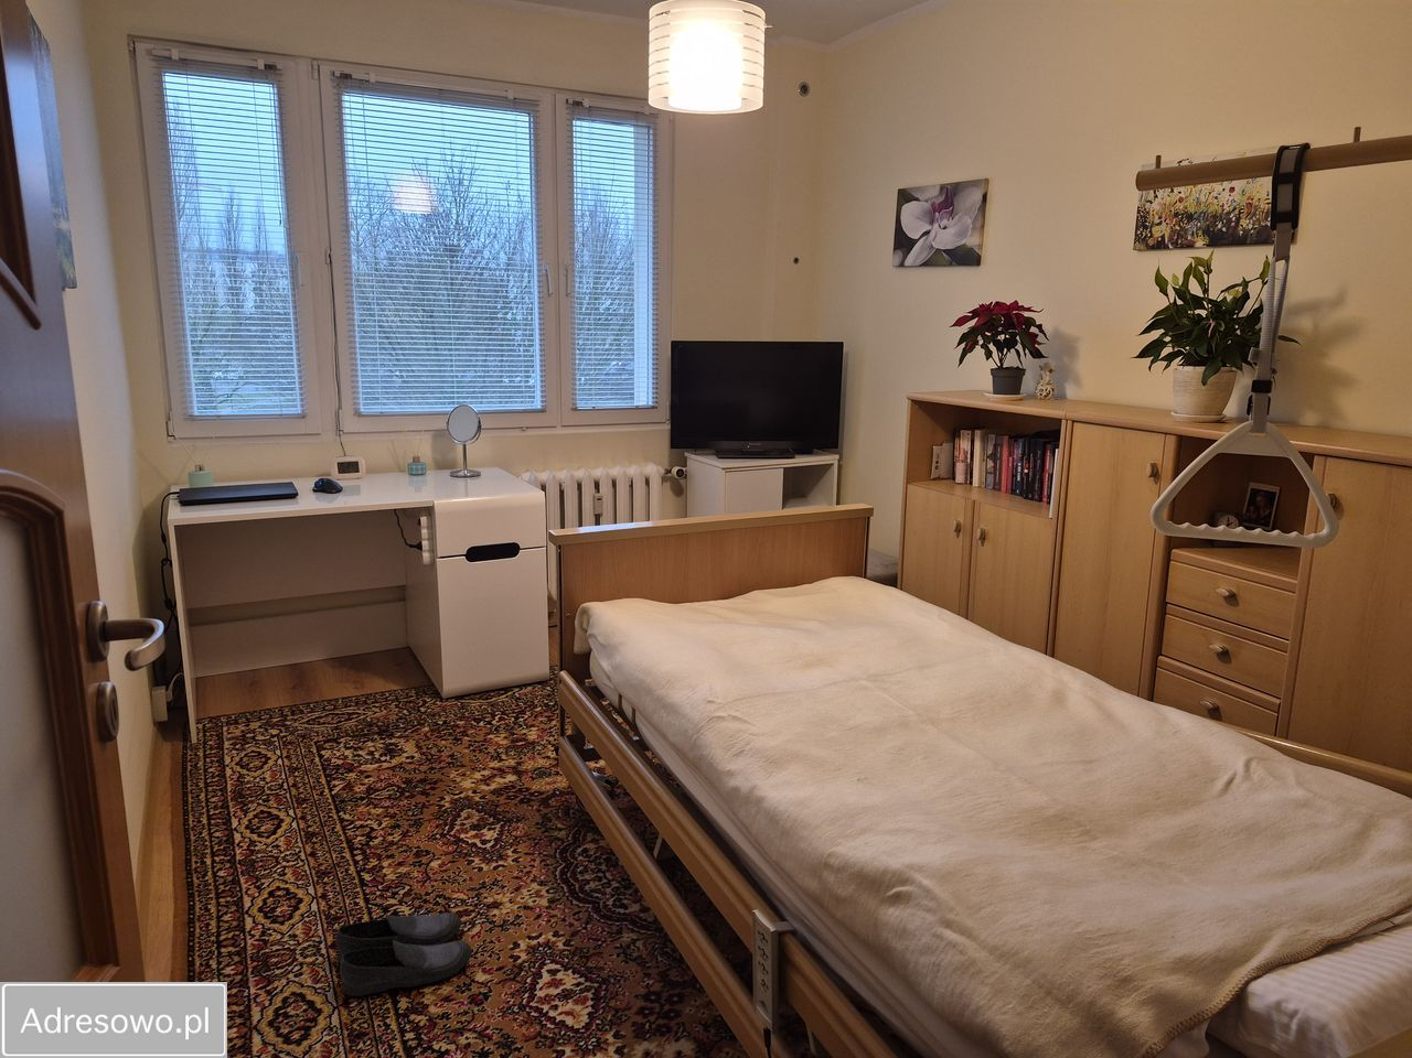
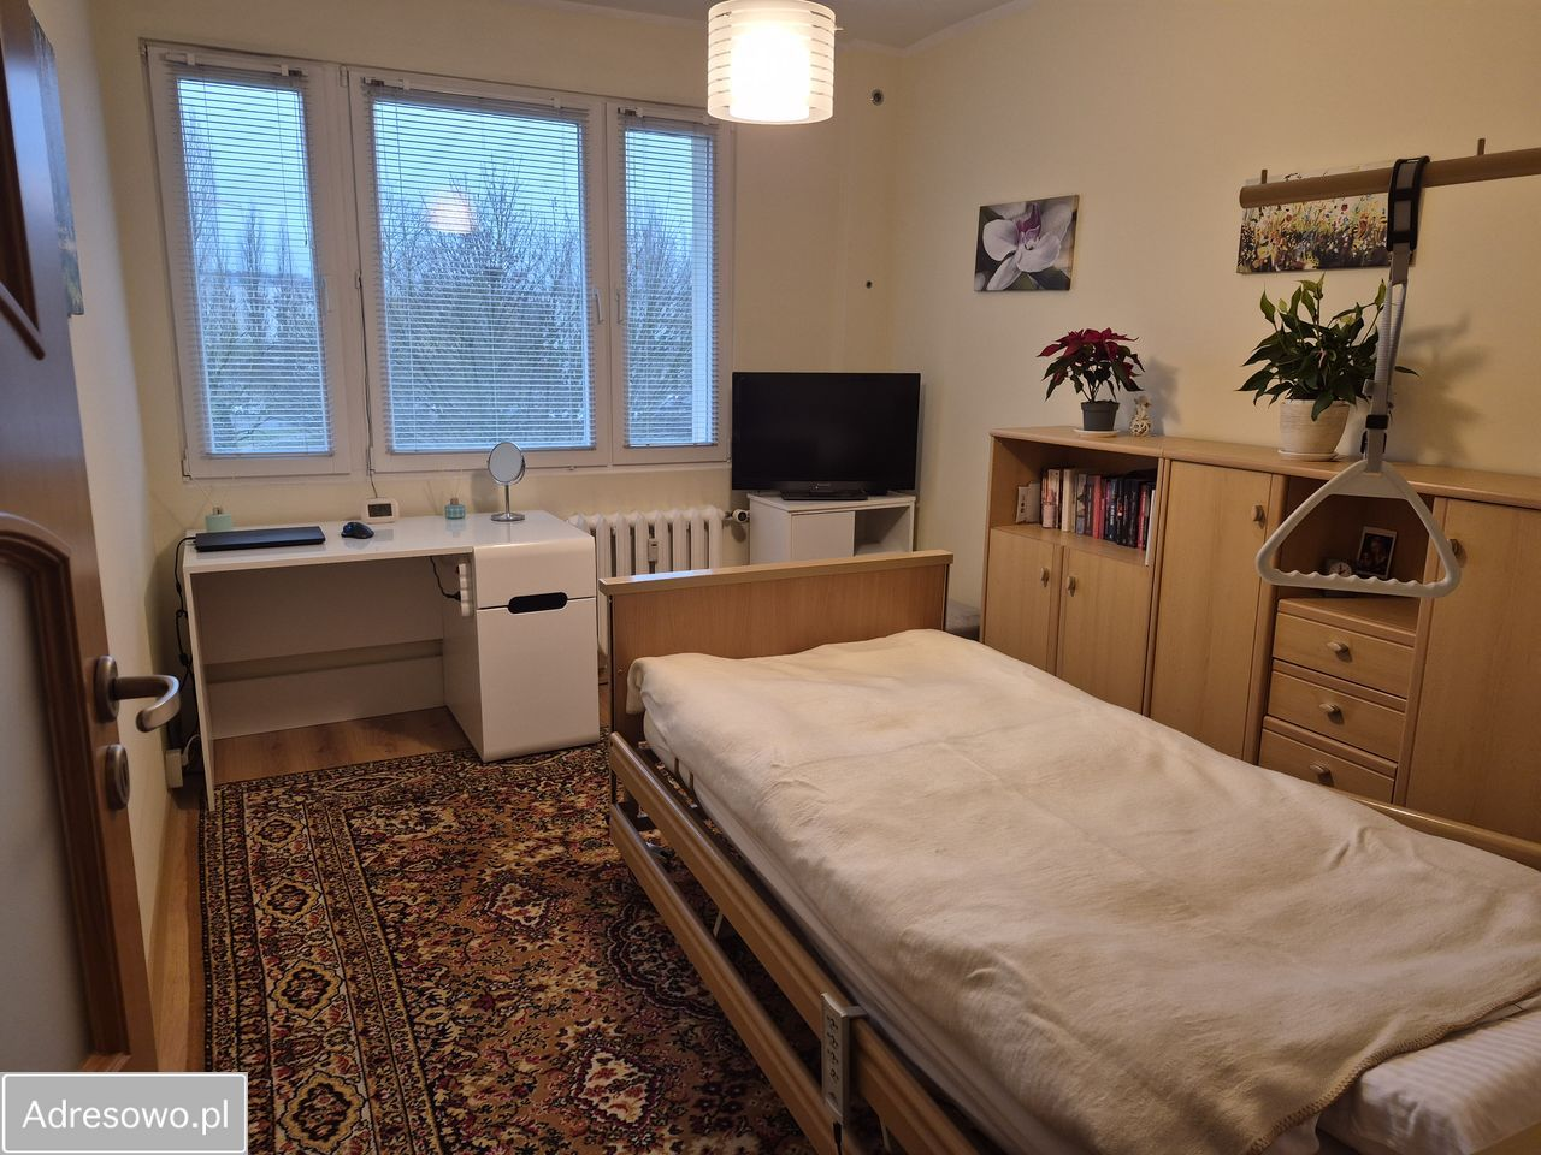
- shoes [335,911,474,997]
